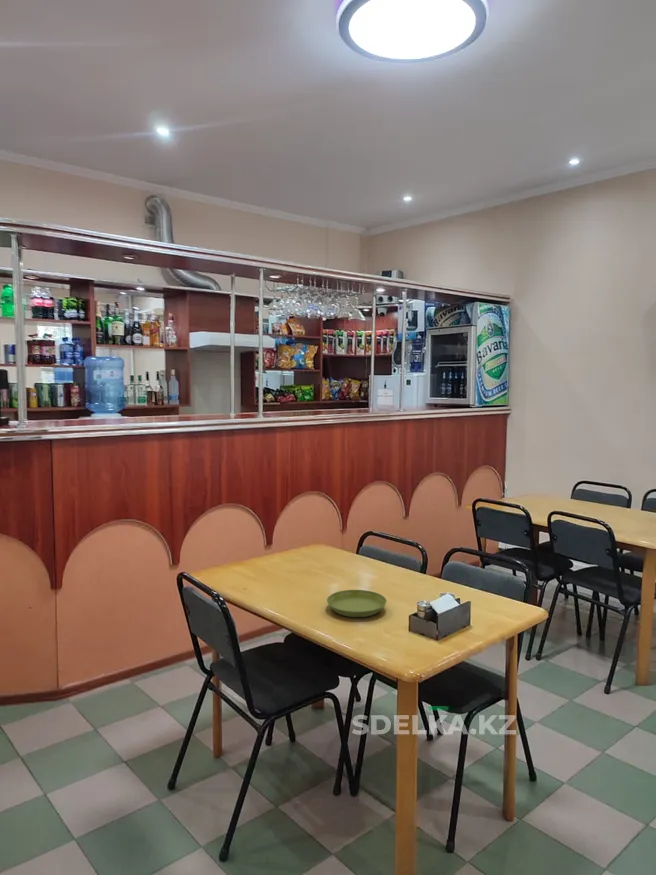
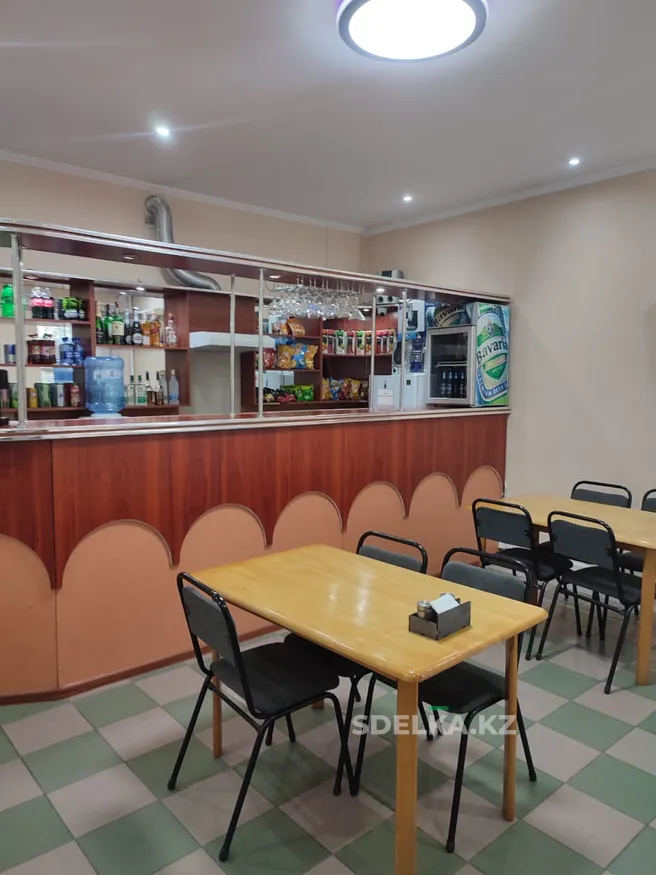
- saucer [326,589,388,618]
